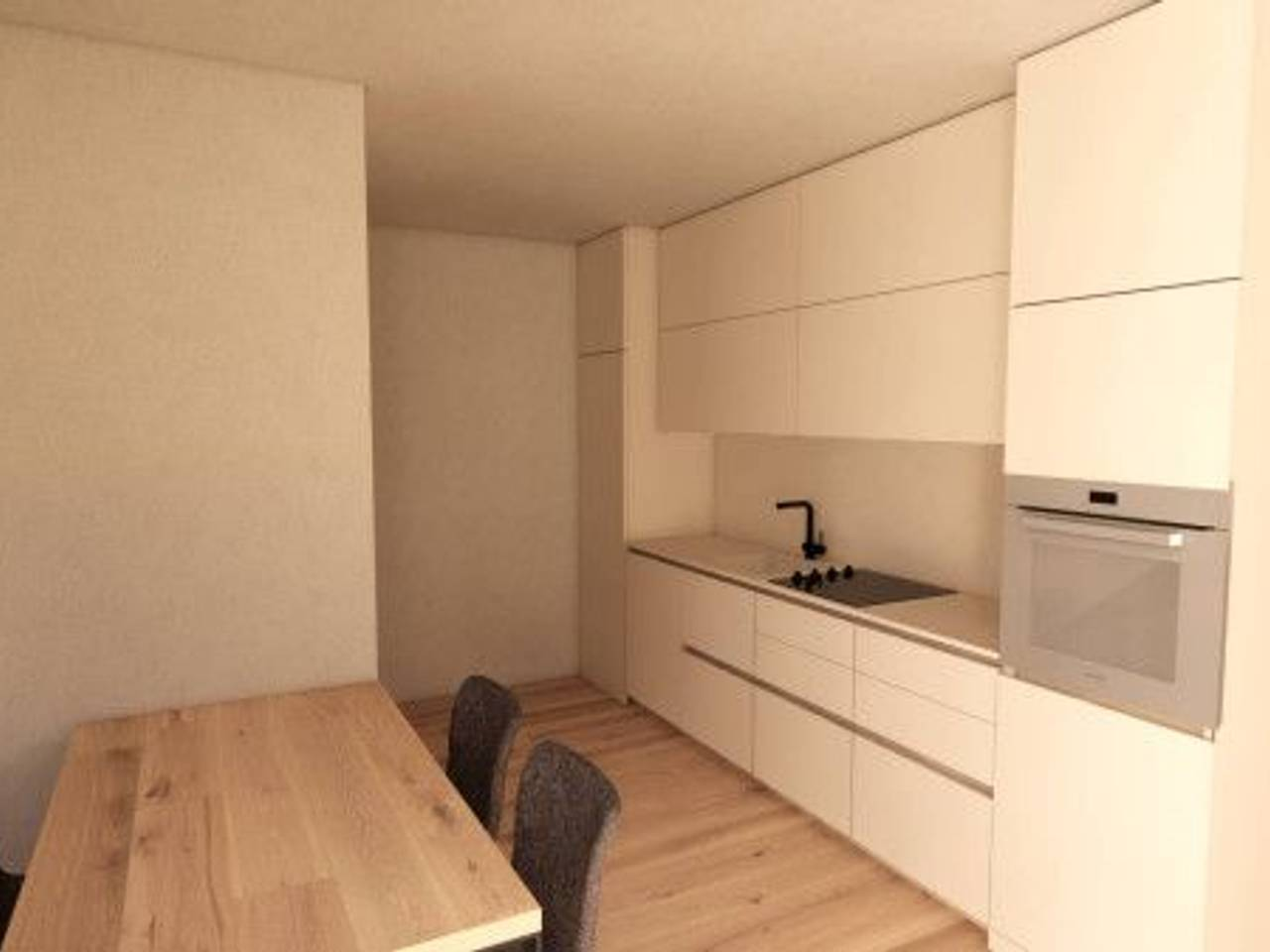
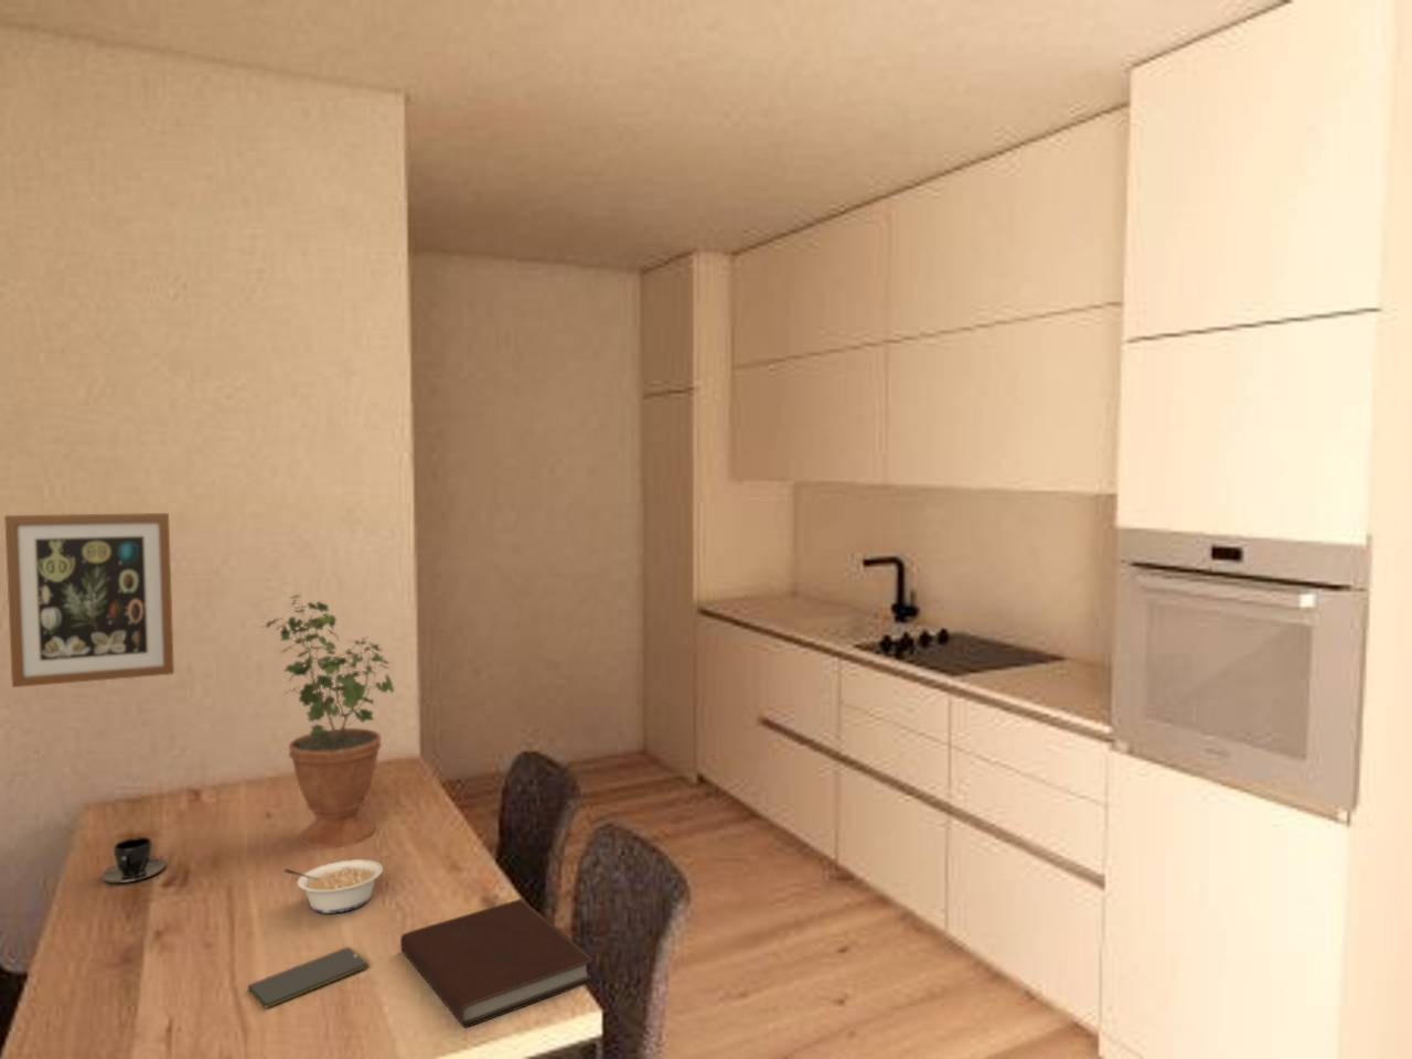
+ potted plant [259,594,395,850]
+ smartphone [247,947,369,1009]
+ wall art [3,512,176,689]
+ legume [282,859,384,914]
+ notebook [399,898,597,1028]
+ teacup [100,837,167,883]
